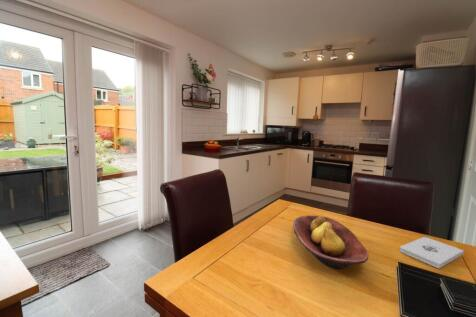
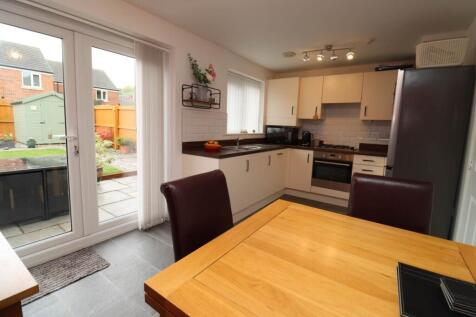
- notepad [399,236,465,269]
- fruit bowl [292,214,369,270]
